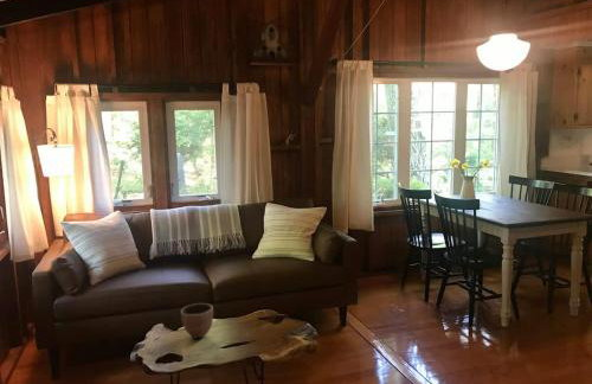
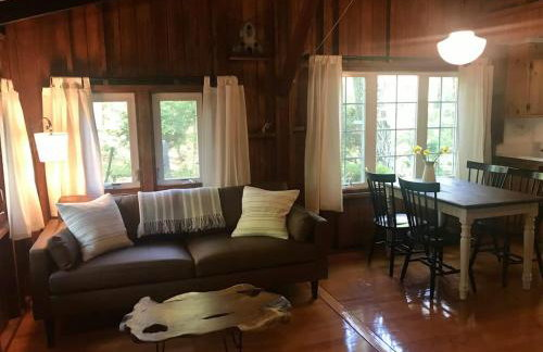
- decorative bowl [180,302,214,340]
